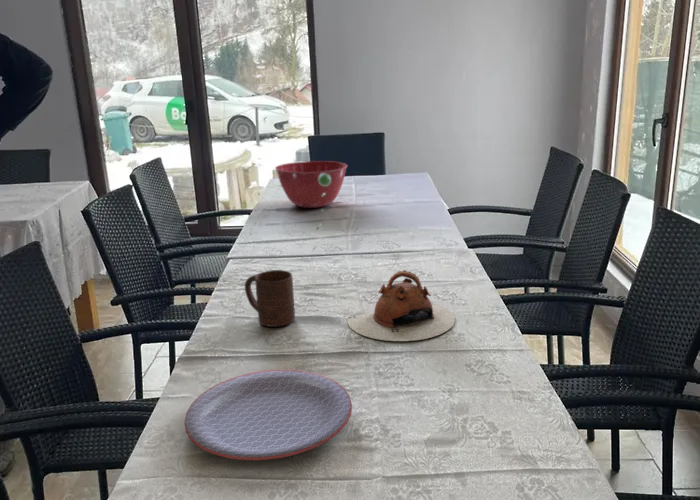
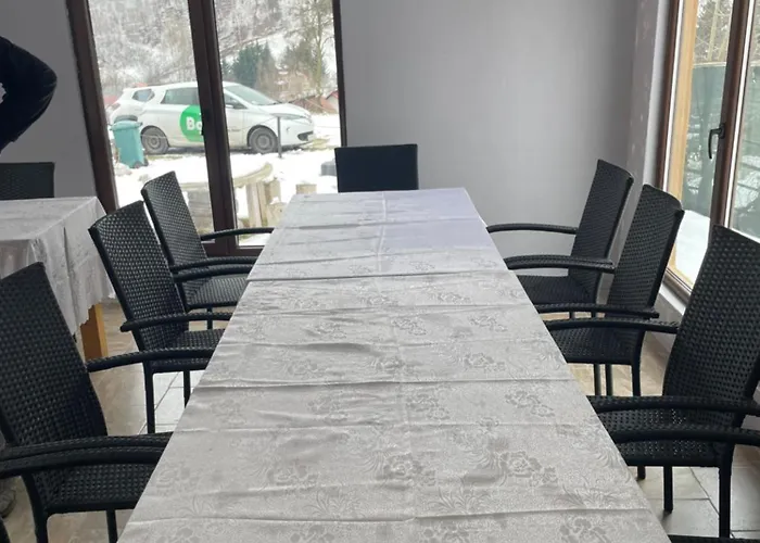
- mixing bowl [274,160,348,209]
- teapot [346,270,456,342]
- cup [244,269,296,328]
- plant [311,174,331,253]
- plate [184,369,353,461]
